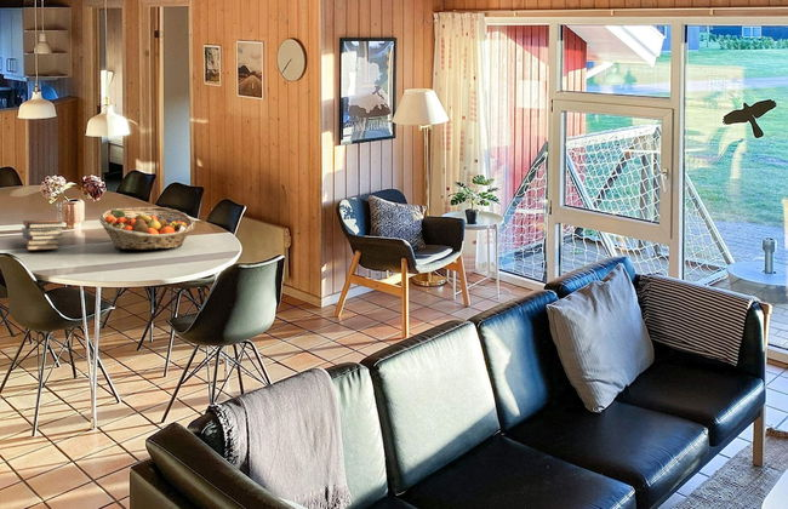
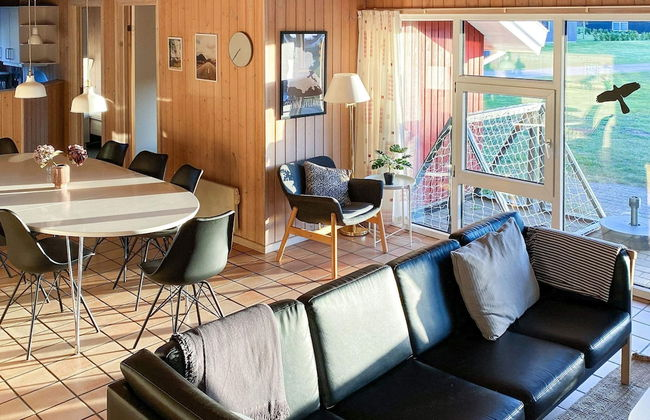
- book stack [21,218,64,251]
- fruit basket [99,206,196,251]
